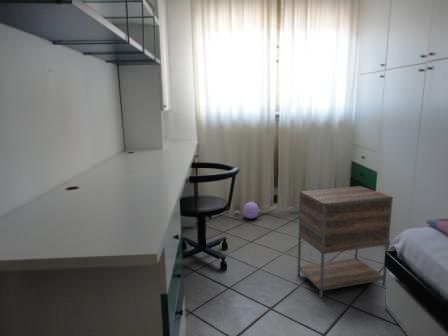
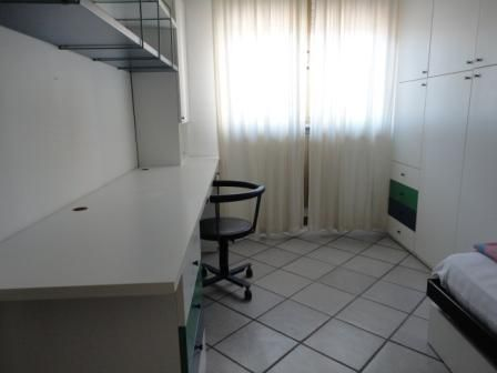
- nightstand [296,185,394,299]
- ball [242,201,260,220]
